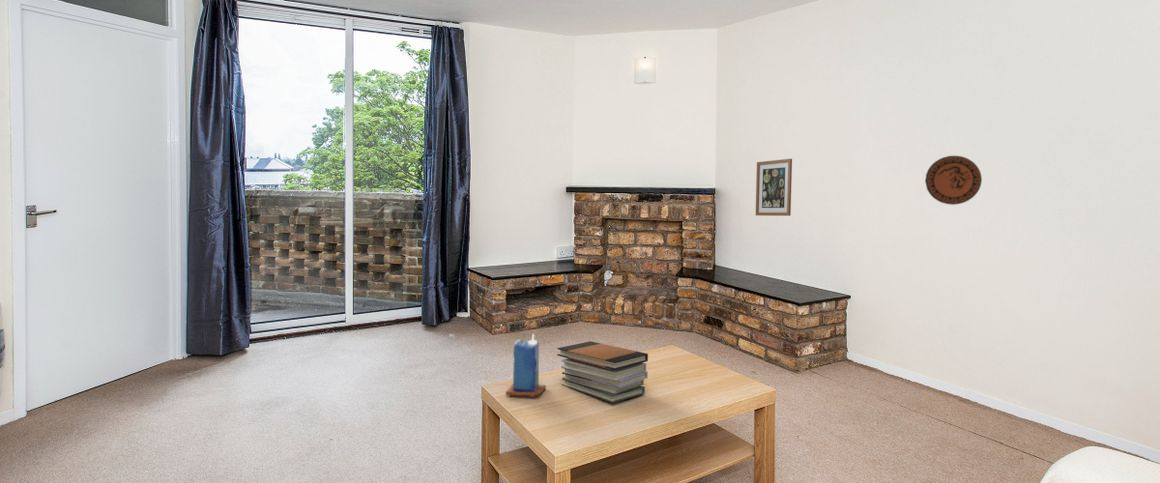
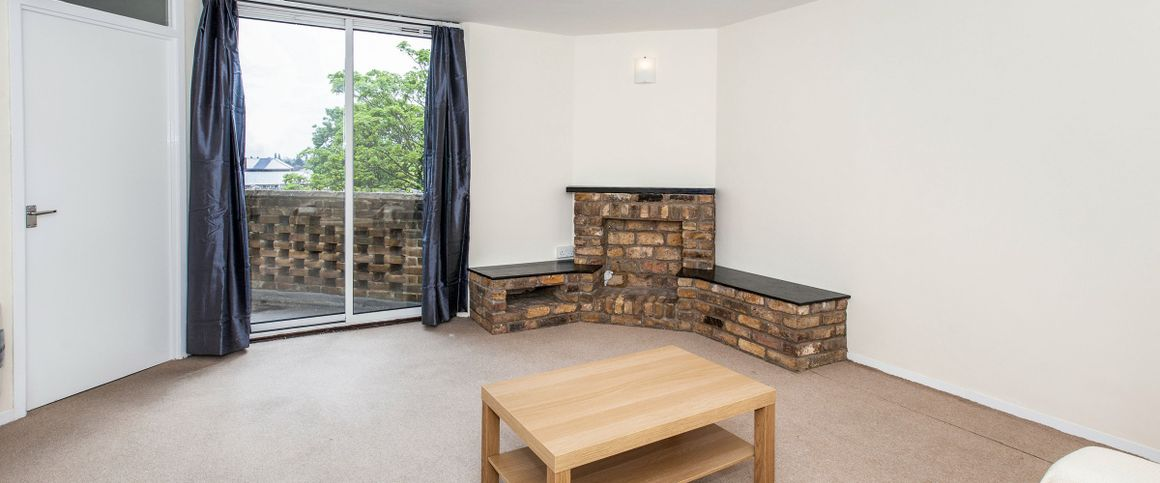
- candle [505,333,547,398]
- book stack [556,340,649,404]
- wall art [755,158,793,217]
- decorative plate [924,155,983,206]
